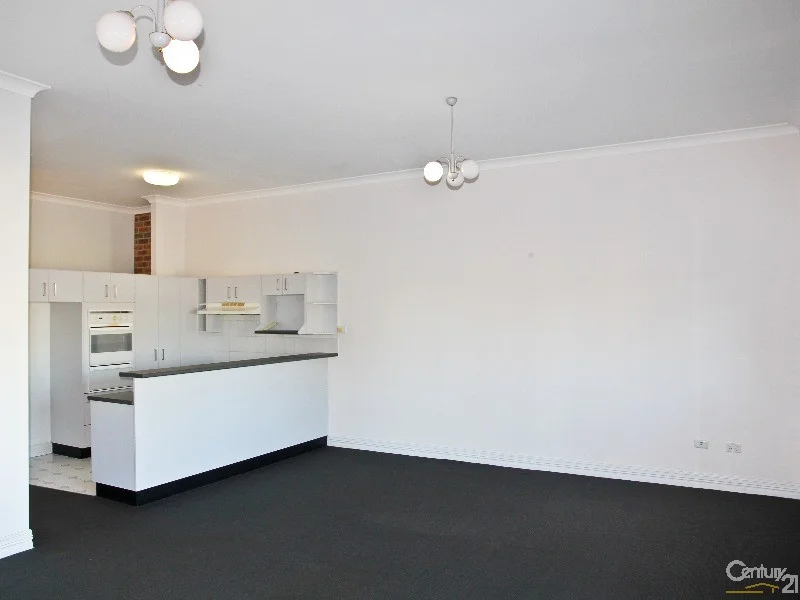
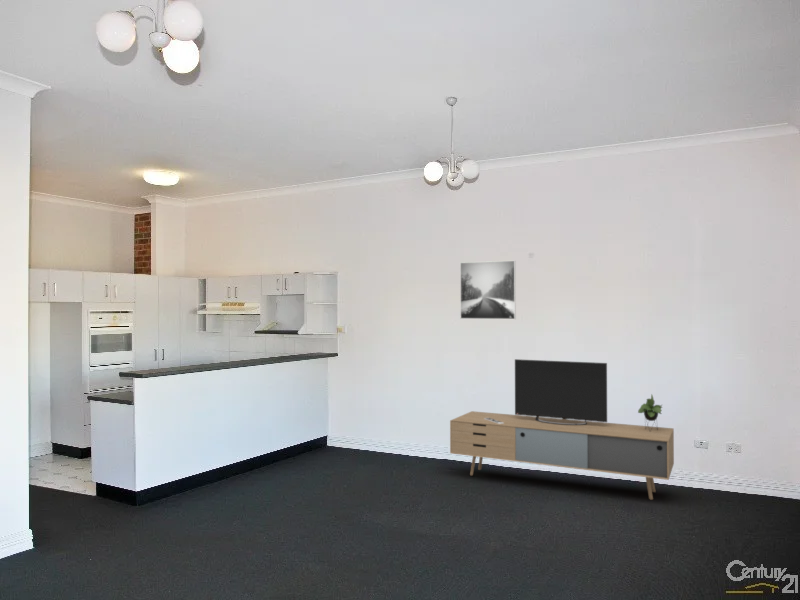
+ media console [449,358,675,501]
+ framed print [459,260,517,320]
